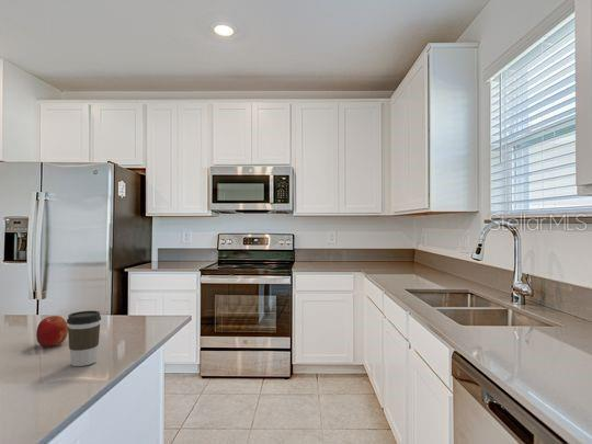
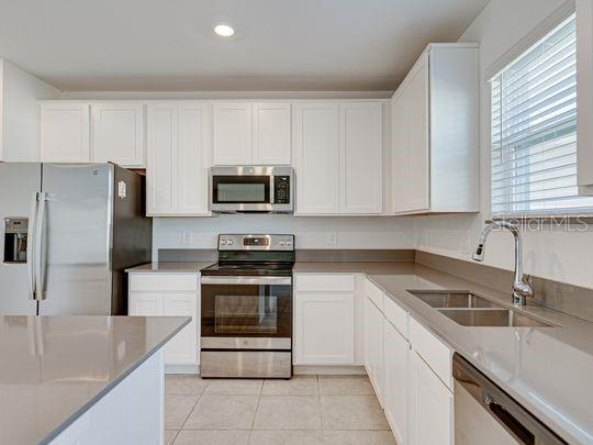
- fruit [35,315,69,348]
- coffee cup [66,310,102,367]
